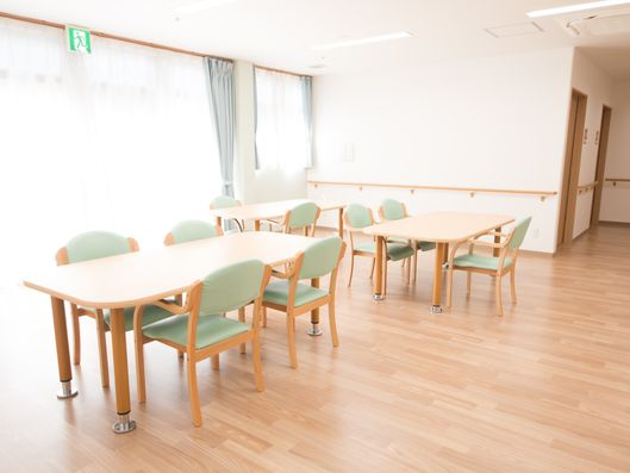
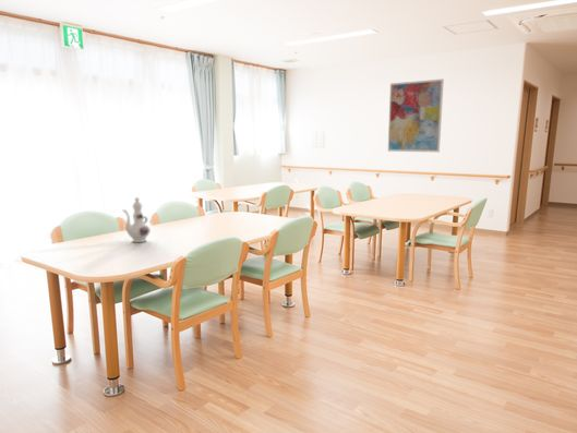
+ wall art [387,79,445,153]
+ chinaware [122,196,152,243]
